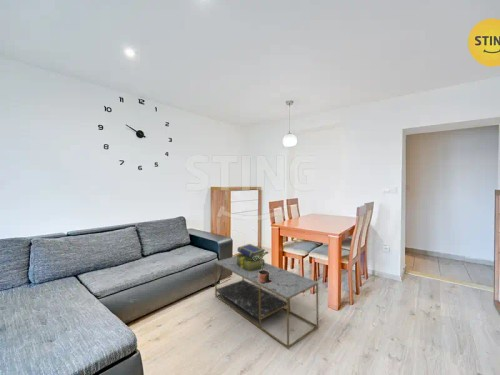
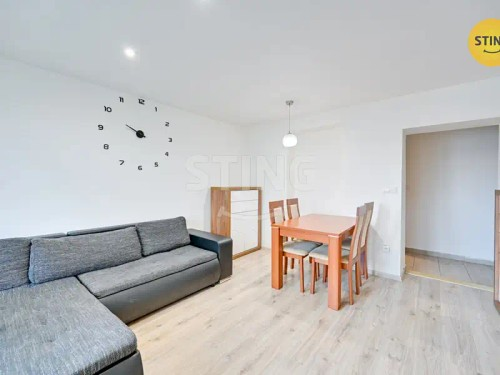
- coffee table [214,255,319,350]
- stack of books [235,243,266,272]
- potted plant [253,251,272,284]
